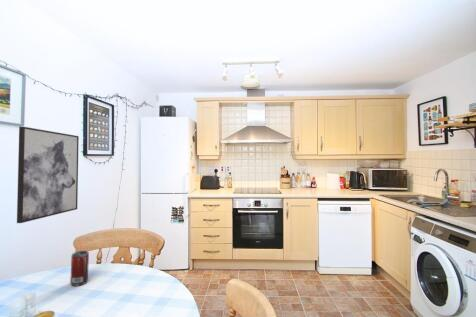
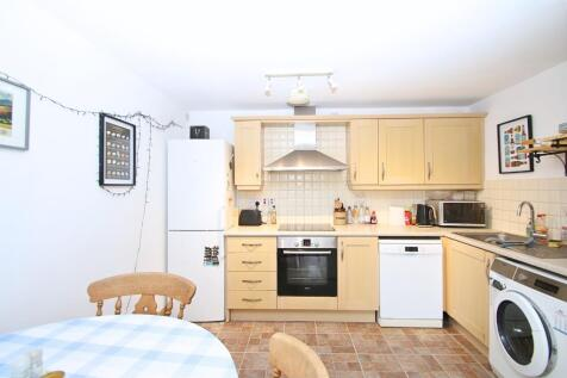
- wall art [16,126,80,224]
- beverage can [69,250,90,287]
